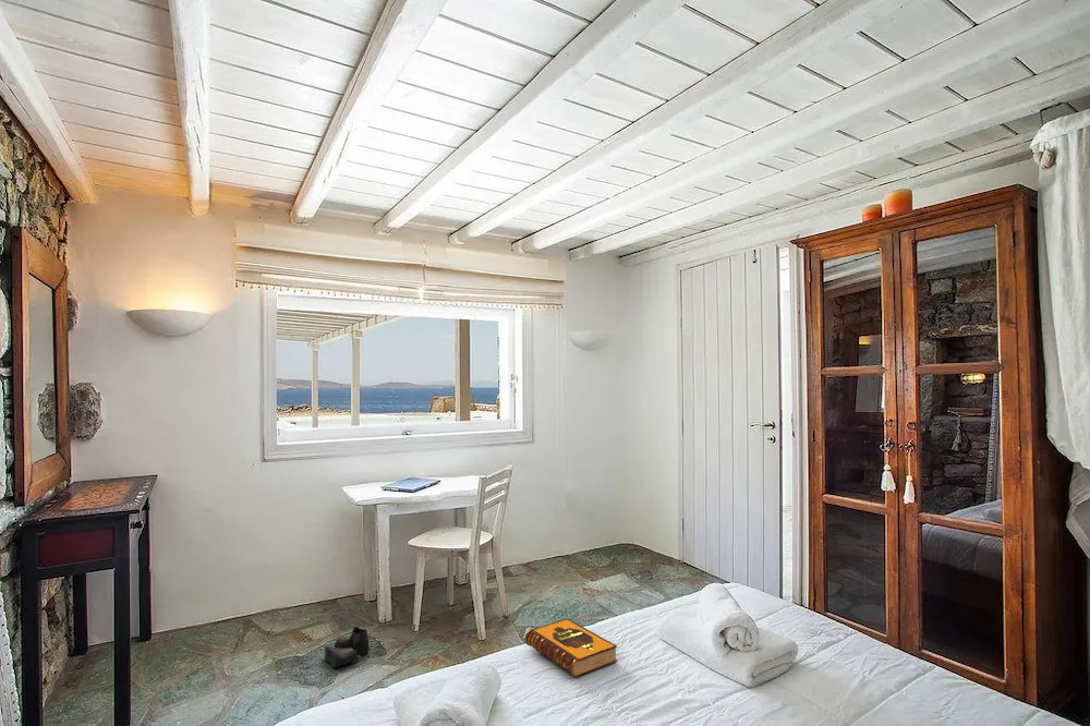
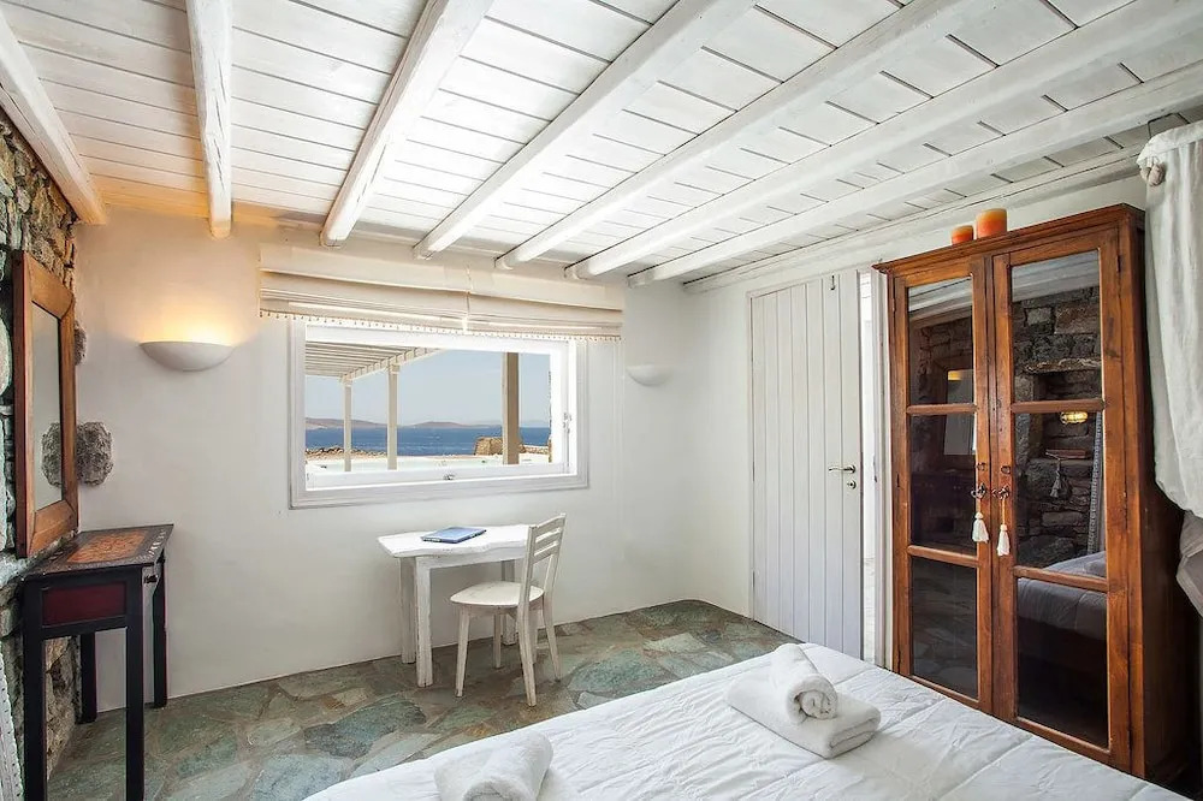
- hardback book [524,617,618,678]
- boots [324,625,371,669]
